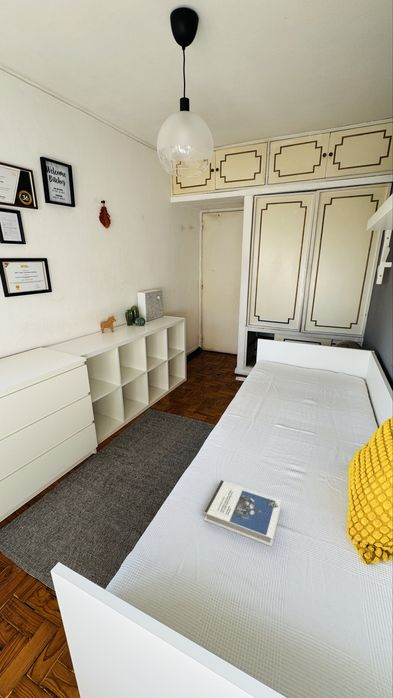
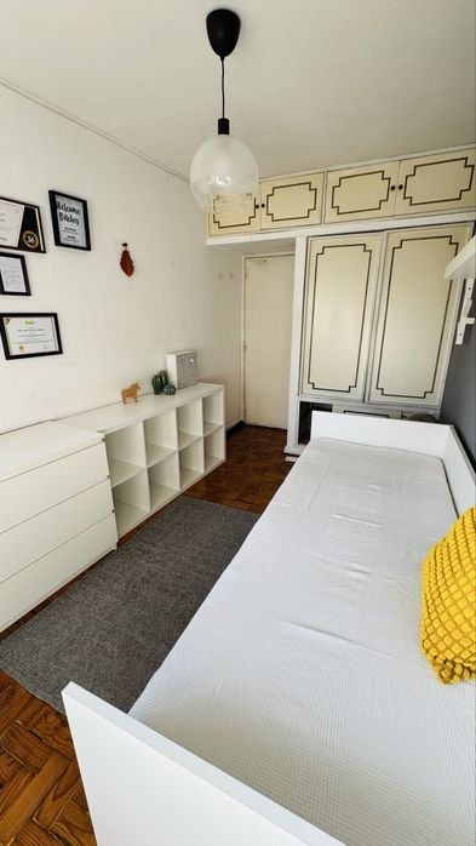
- hardback book [203,479,283,547]
